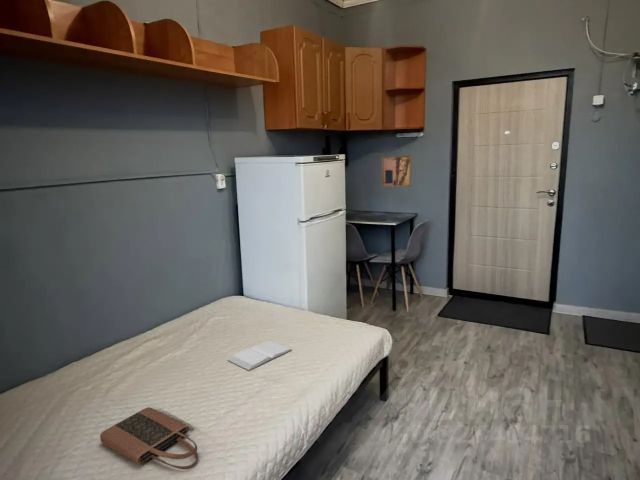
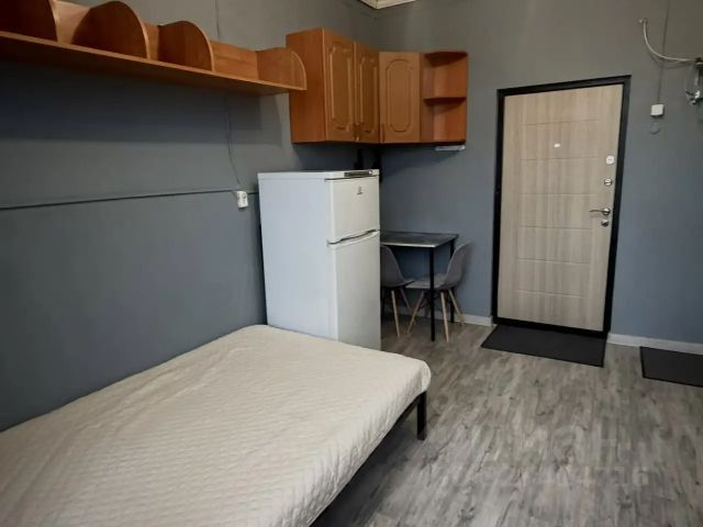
- wall art [381,155,413,188]
- book [227,340,292,371]
- tote bag [99,406,199,470]
